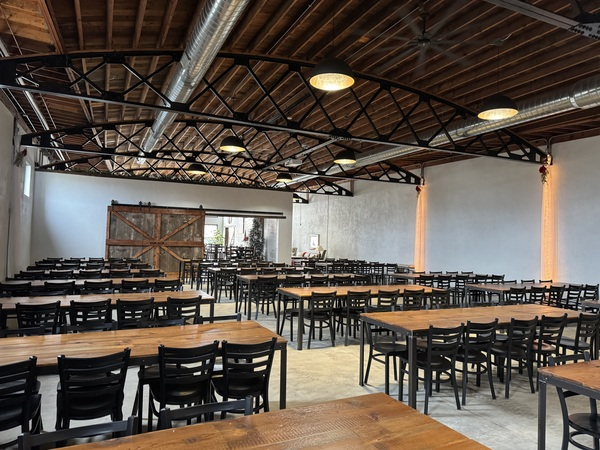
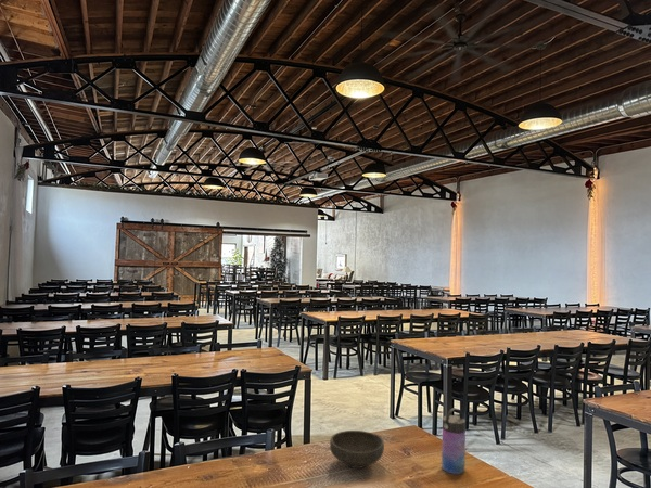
+ bowl [329,429,385,470]
+ water bottle [441,407,467,475]
